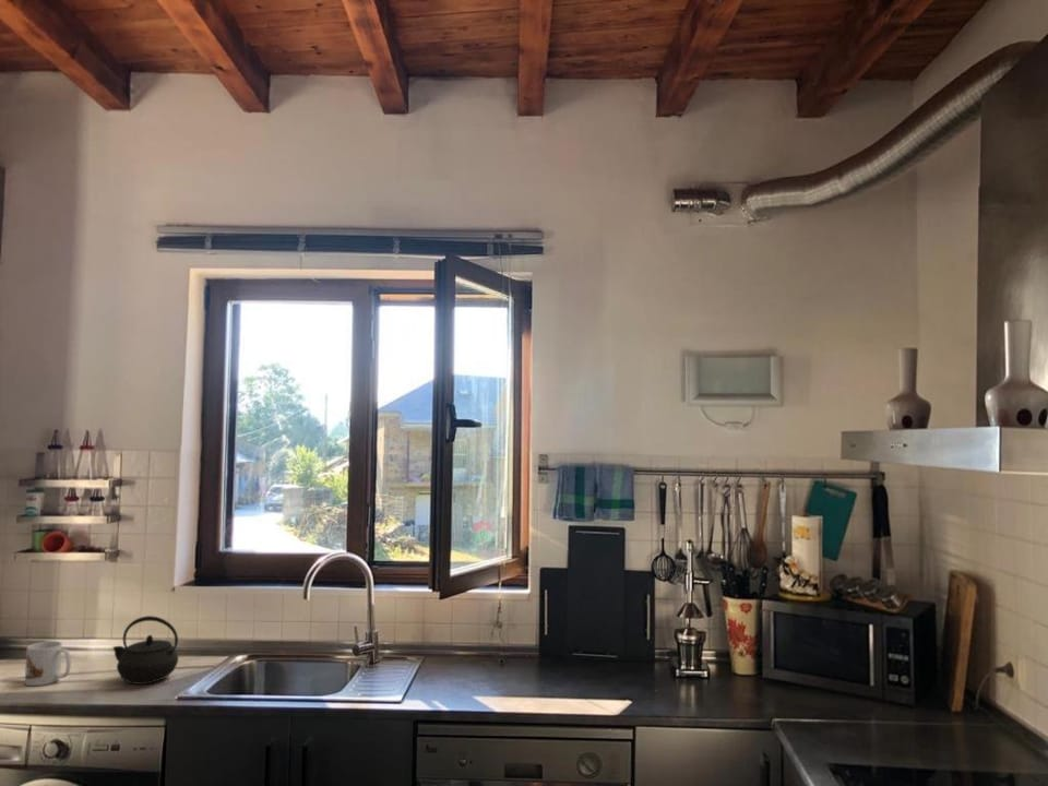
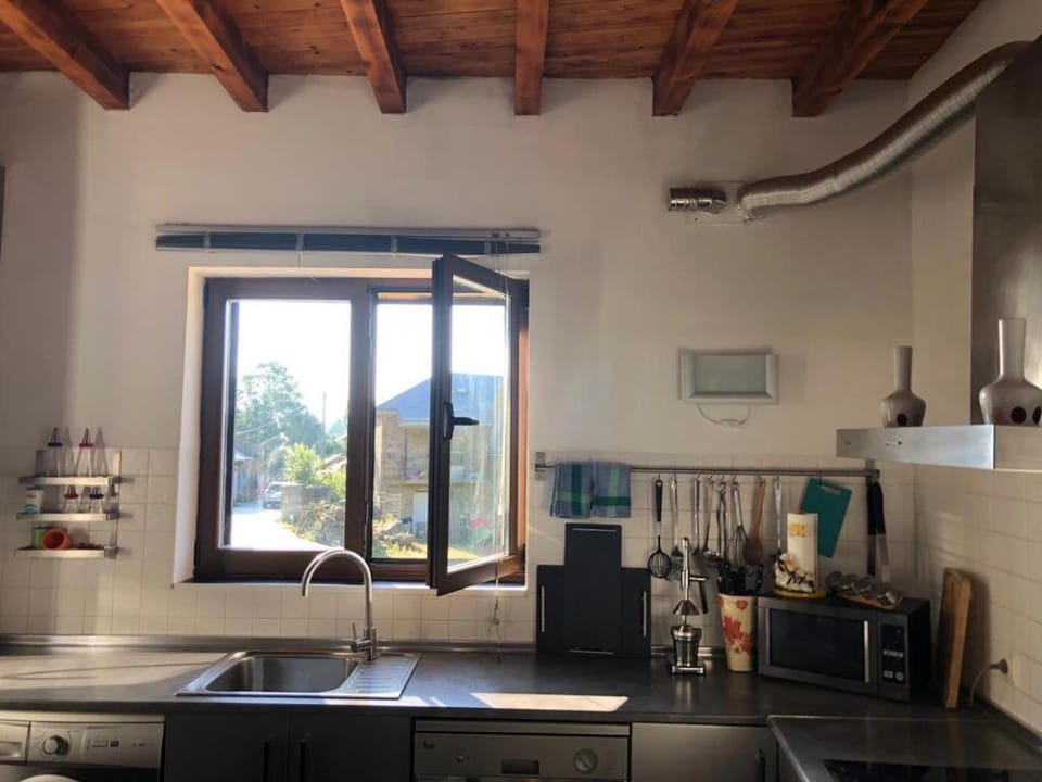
- kettle [111,615,179,686]
- mug [24,640,72,687]
